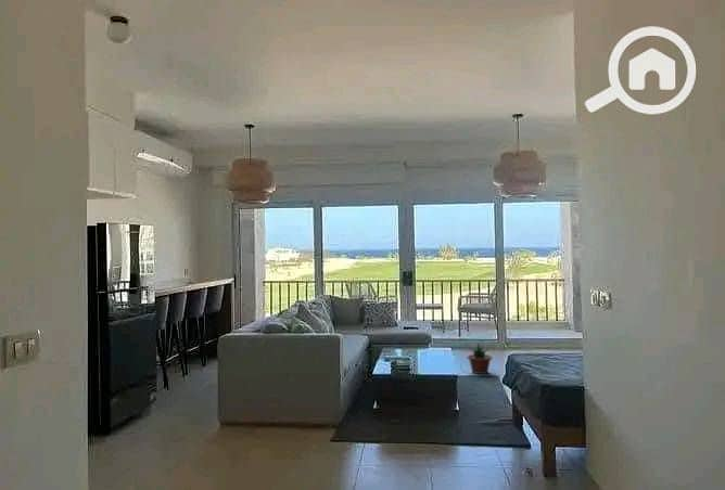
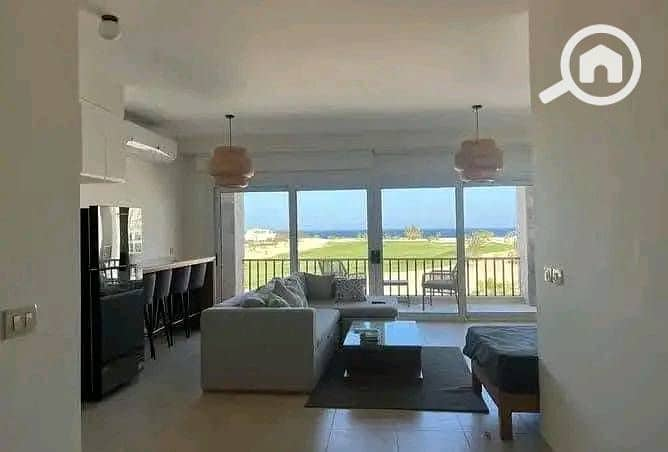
- potted plant [461,341,495,375]
